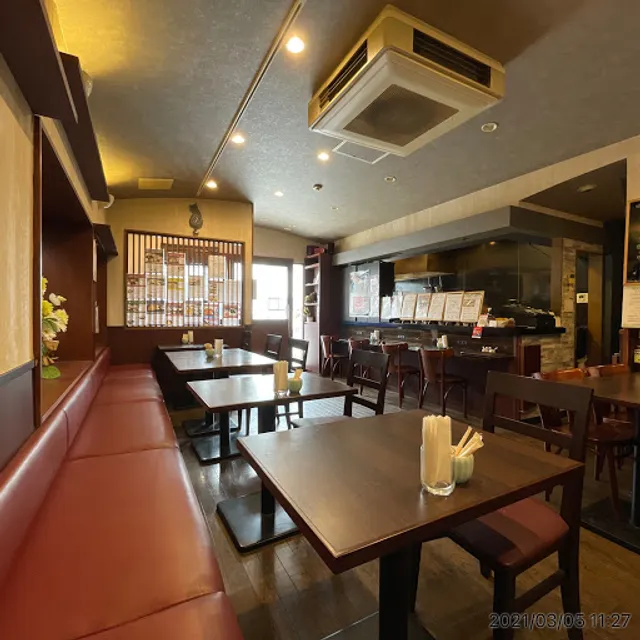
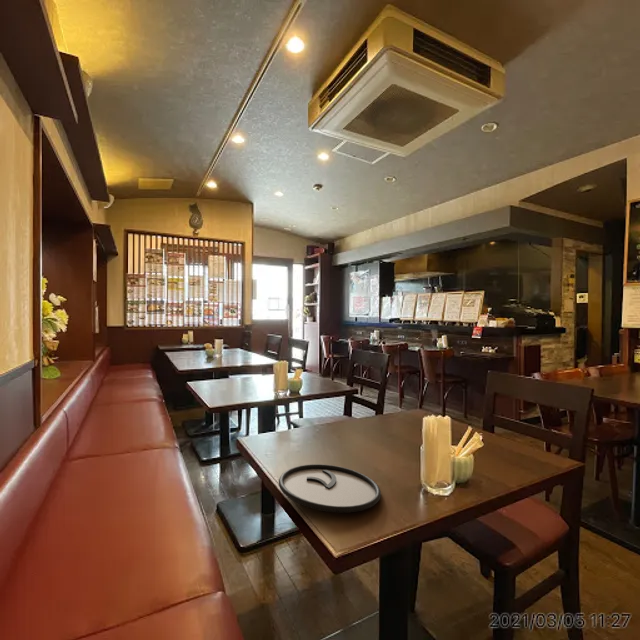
+ plate [278,463,382,514]
